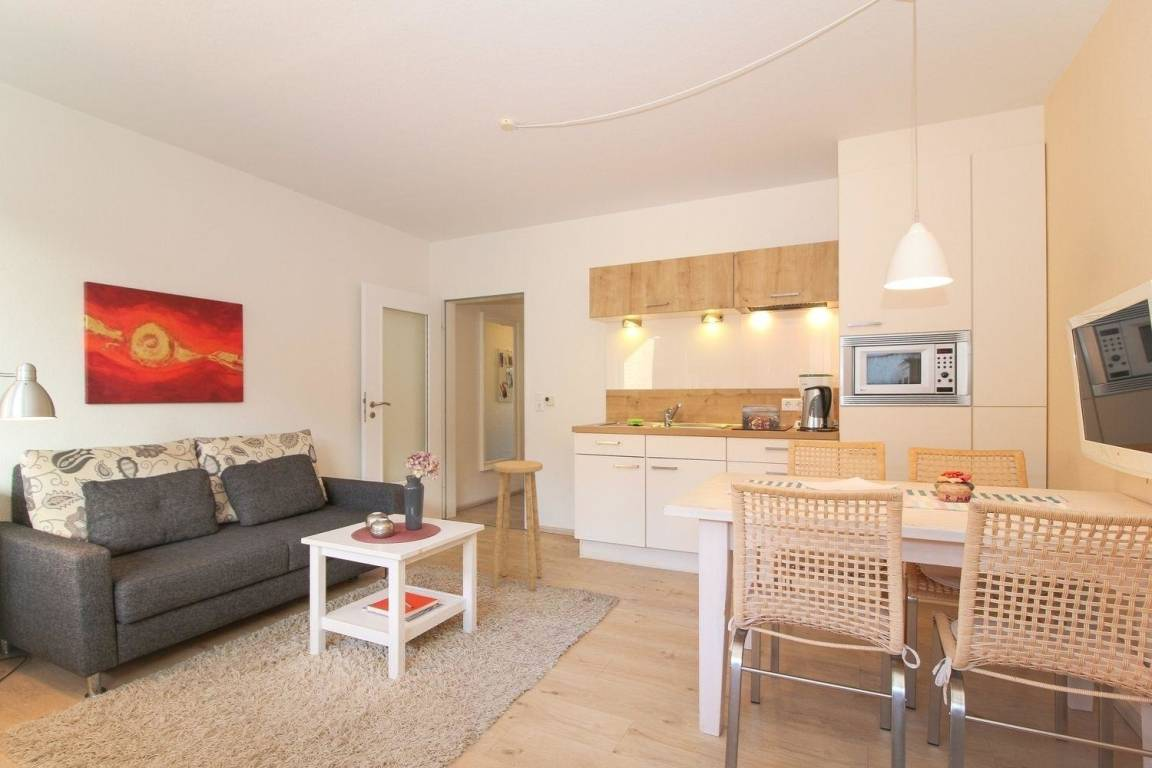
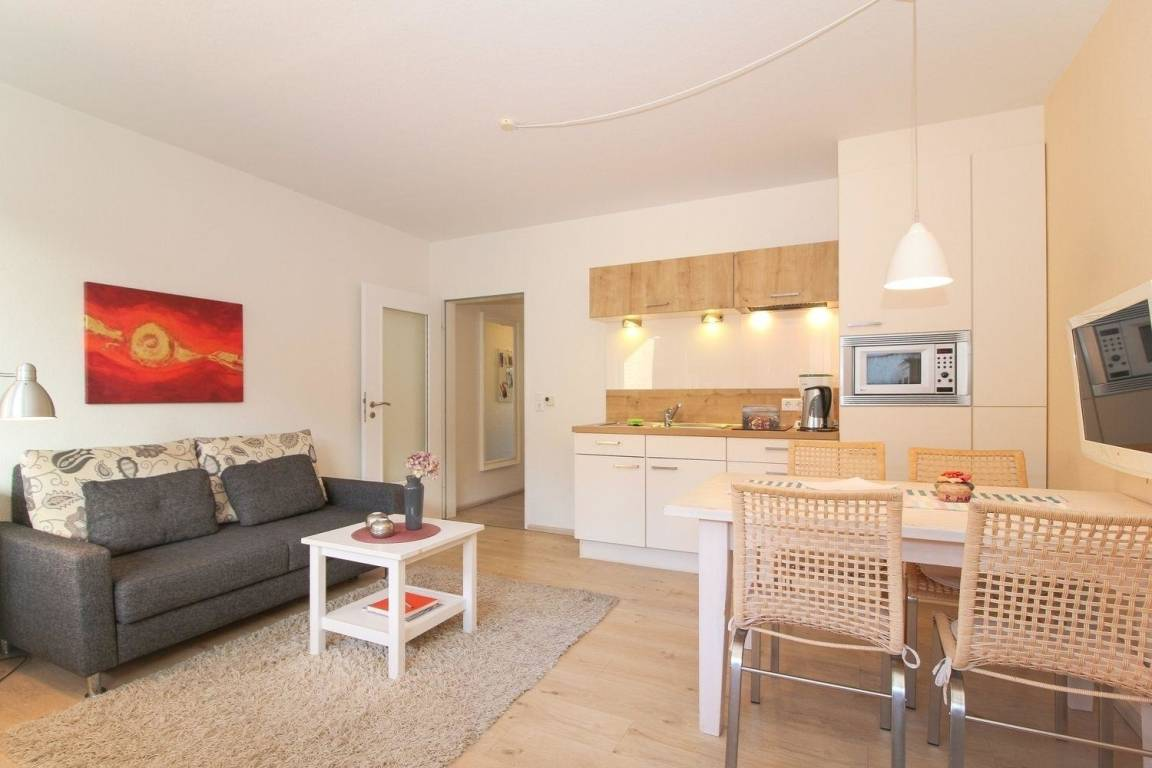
- stool [491,460,544,592]
